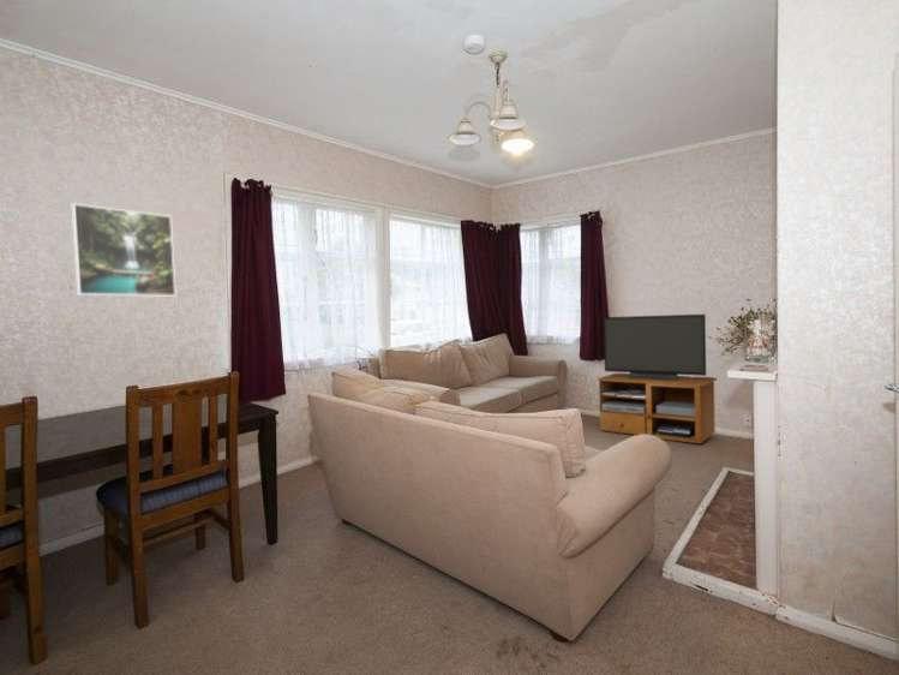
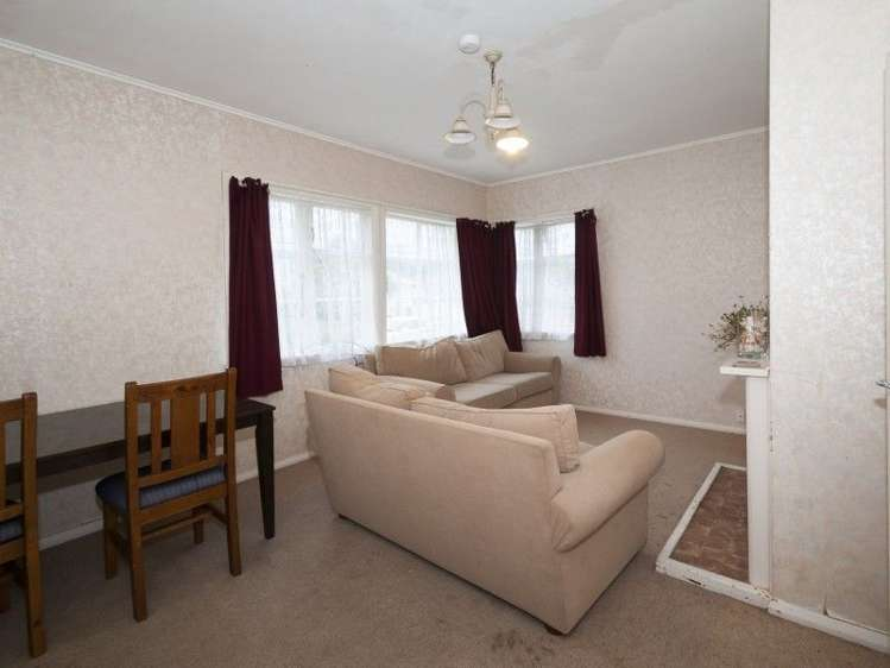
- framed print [71,202,178,298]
- tv stand [597,313,718,444]
